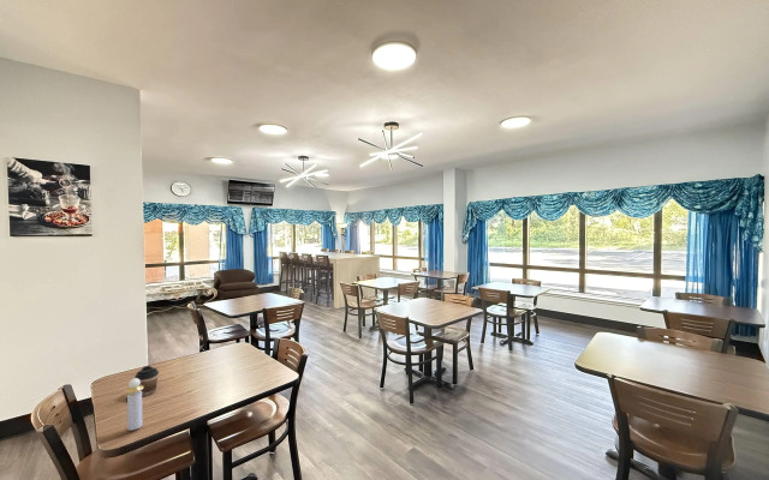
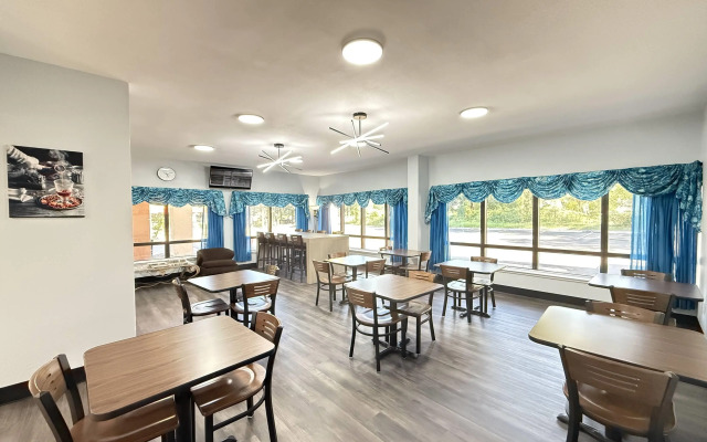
- coffee cup [133,365,160,397]
- perfume bottle [124,377,144,431]
